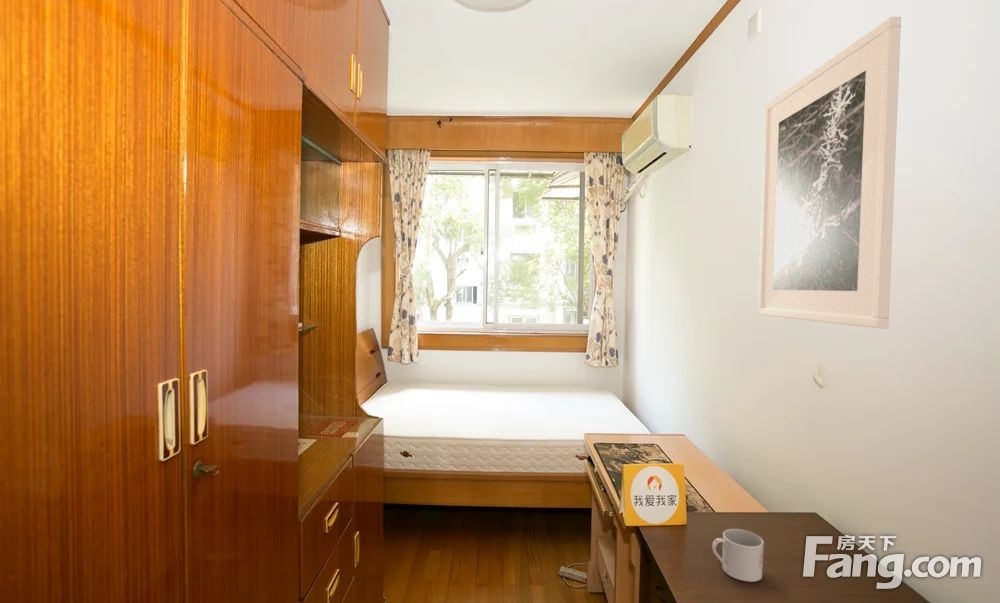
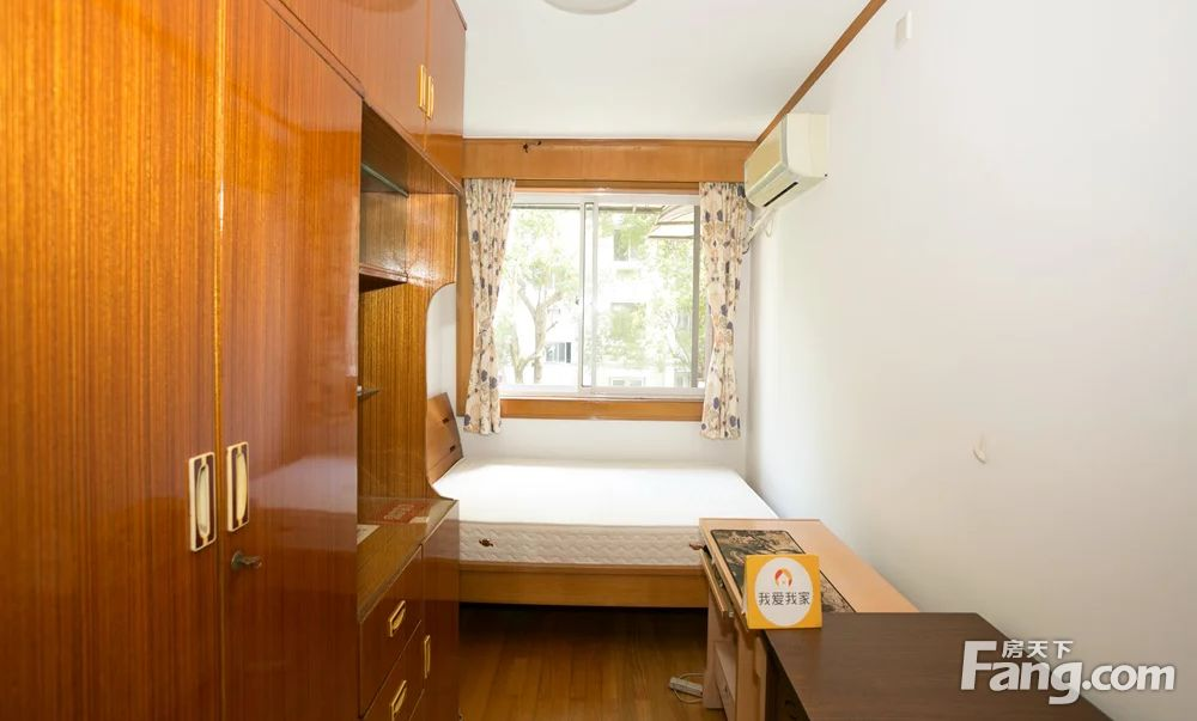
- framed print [757,16,902,330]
- mug [711,528,765,583]
